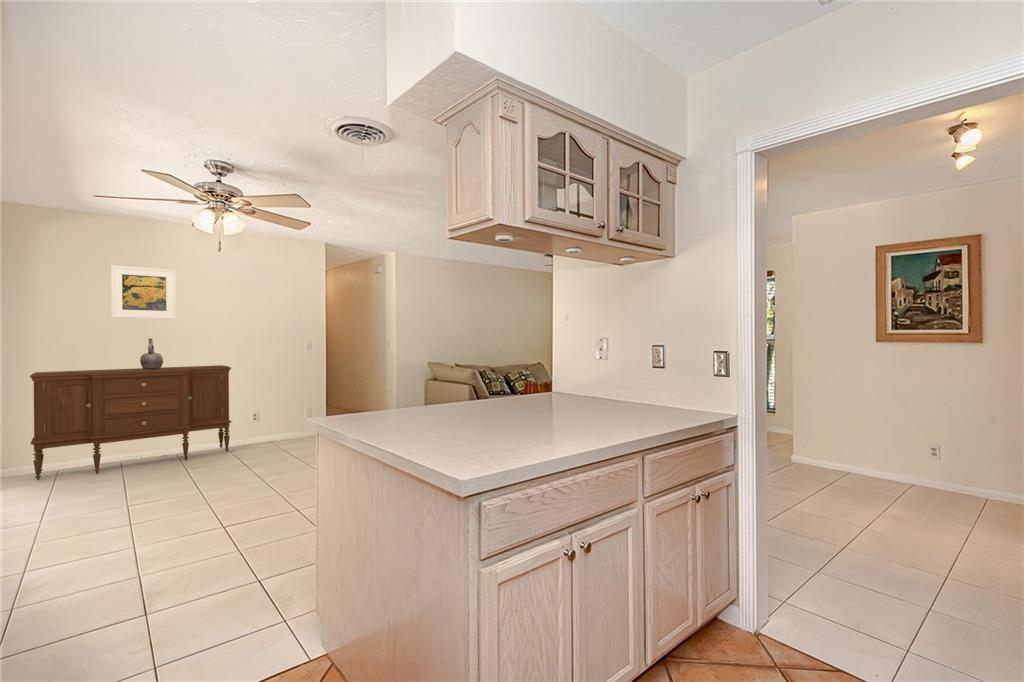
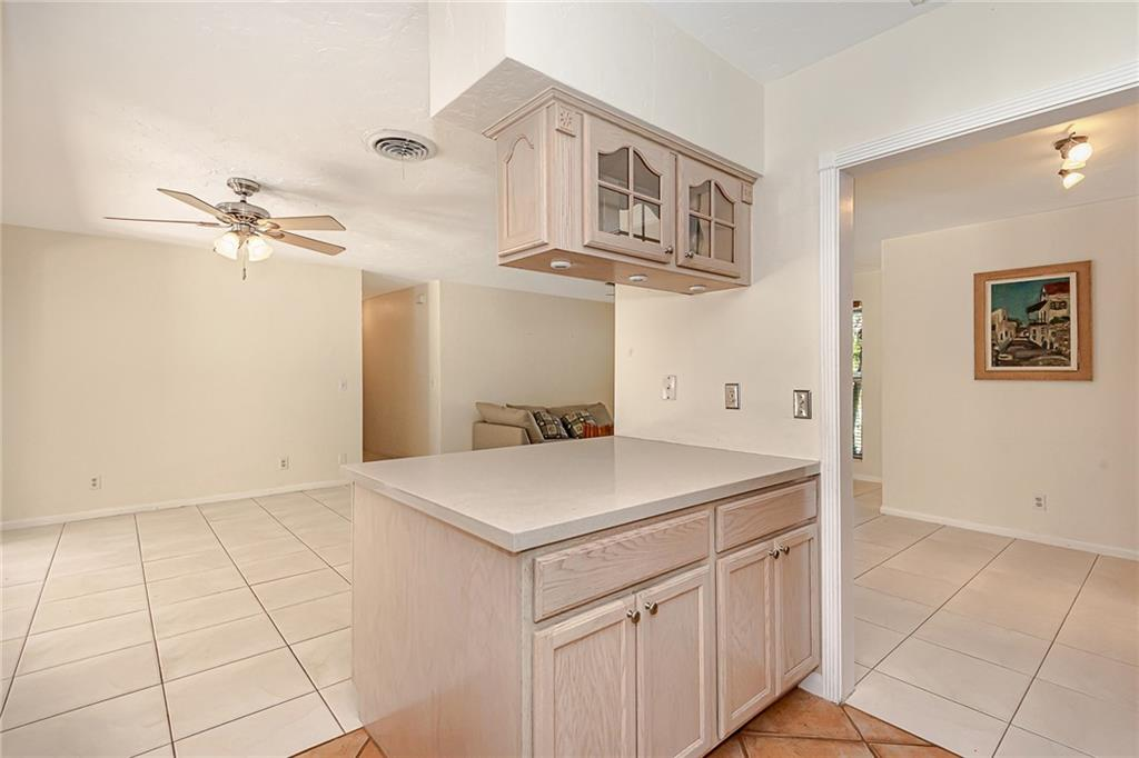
- ceramic vessel [139,337,164,369]
- sideboard [29,364,233,481]
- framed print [110,264,177,320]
